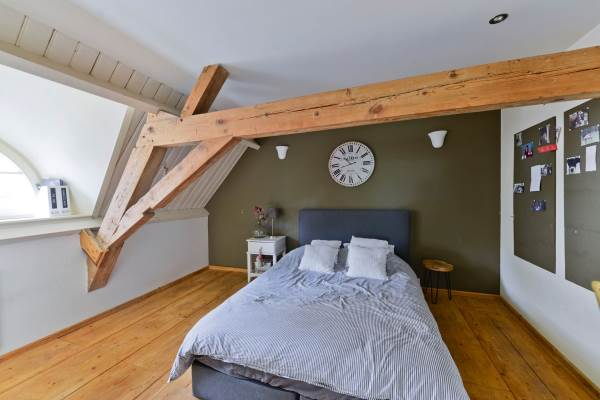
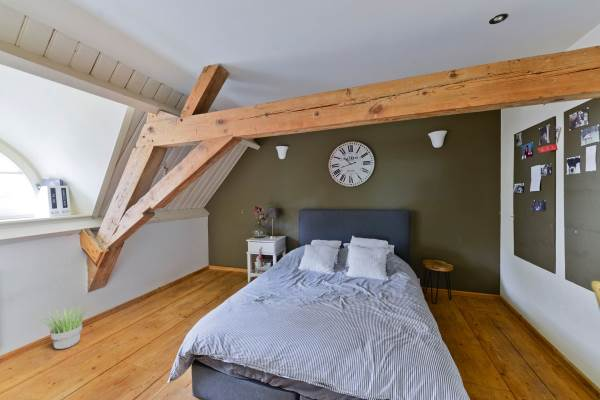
+ potted plant [40,304,88,350]
